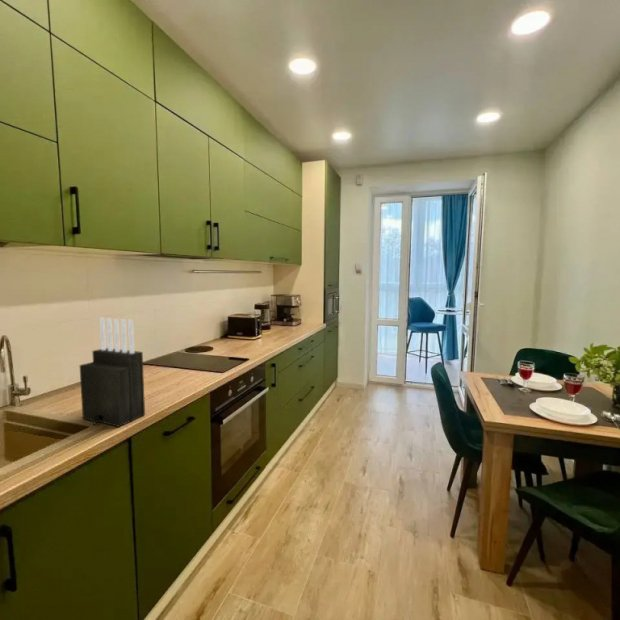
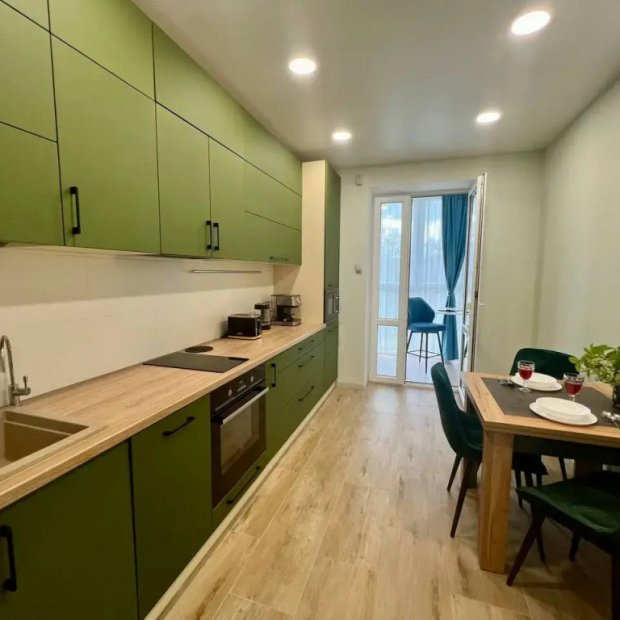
- knife block [79,317,146,428]
